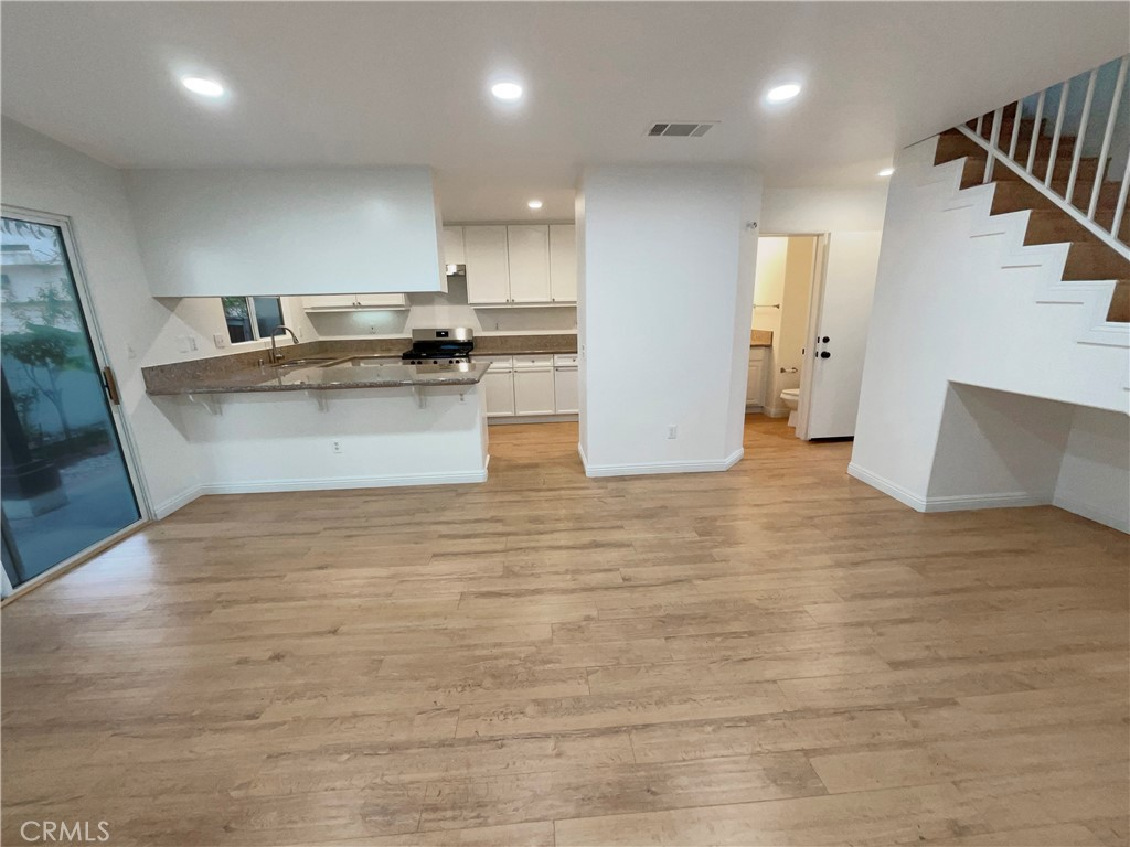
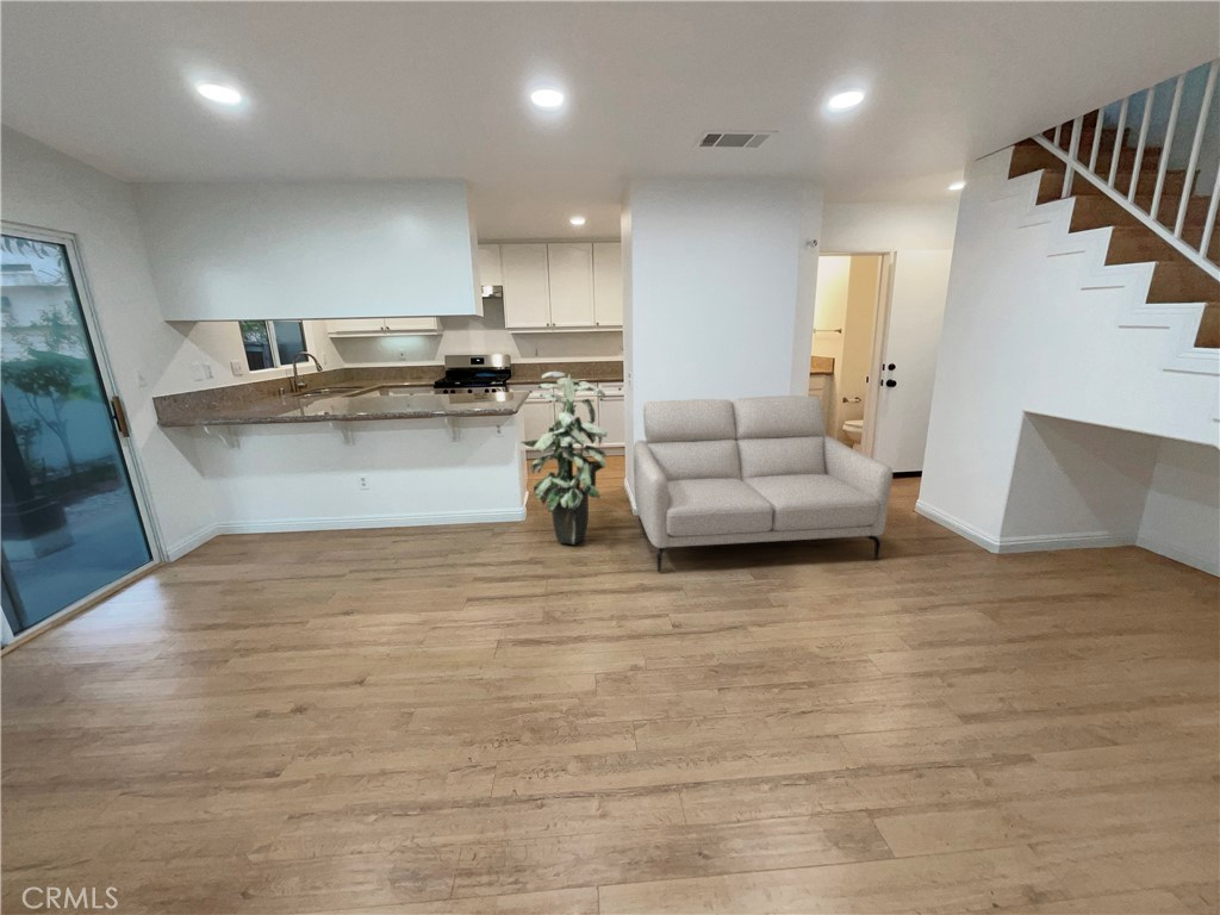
+ sofa [633,394,894,573]
+ indoor plant [519,371,608,546]
